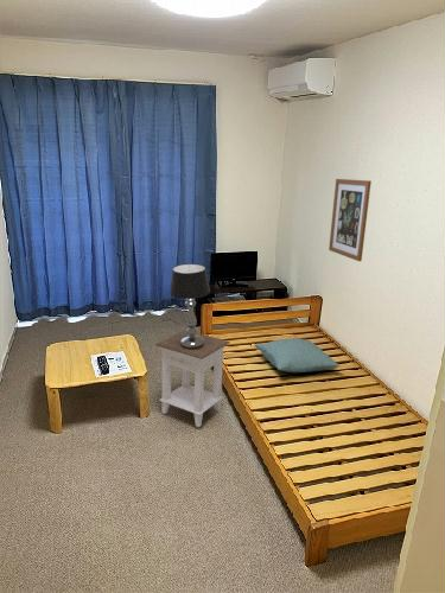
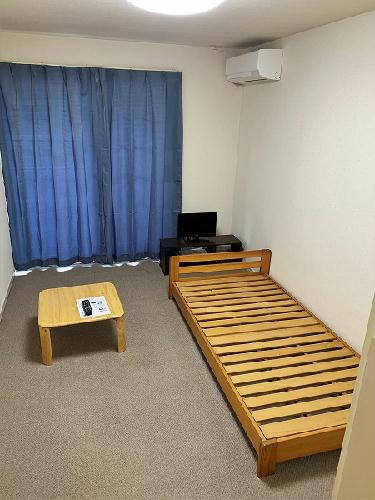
- table lamp [169,262,211,349]
- nightstand [154,329,231,428]
- pillow [254,337,342,374]
- wall art [328,178,373,262]
